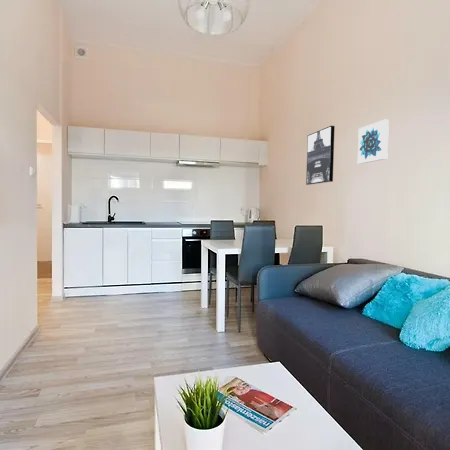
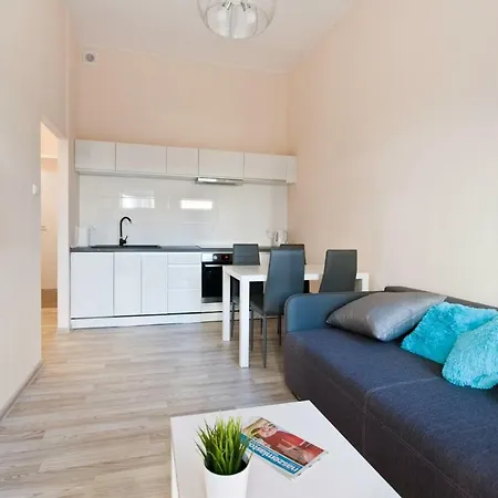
- wall art [305,125,336,186]
- wall art [357,119,390,165]
